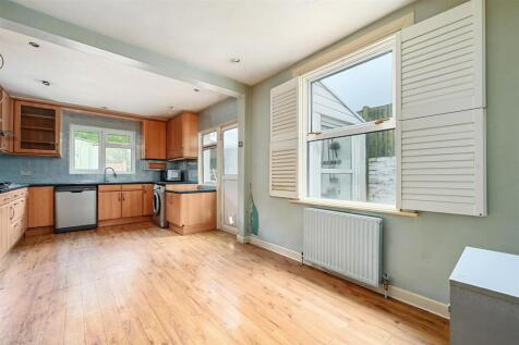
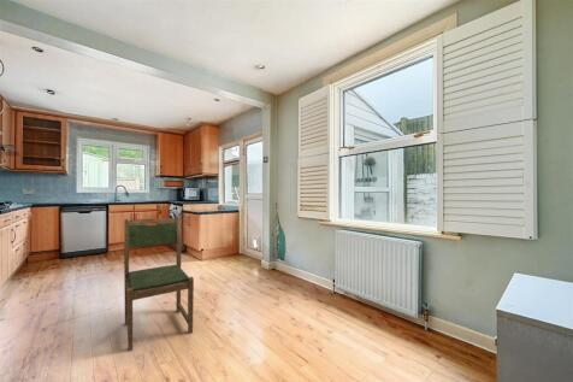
+ dining chair [123,214,195,353]
